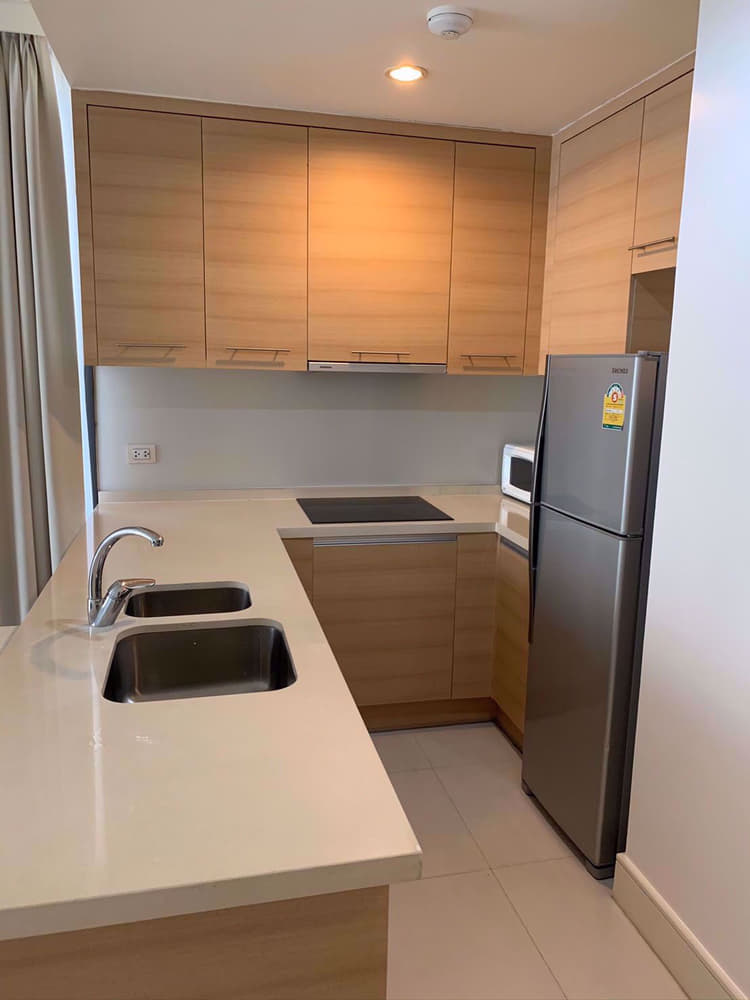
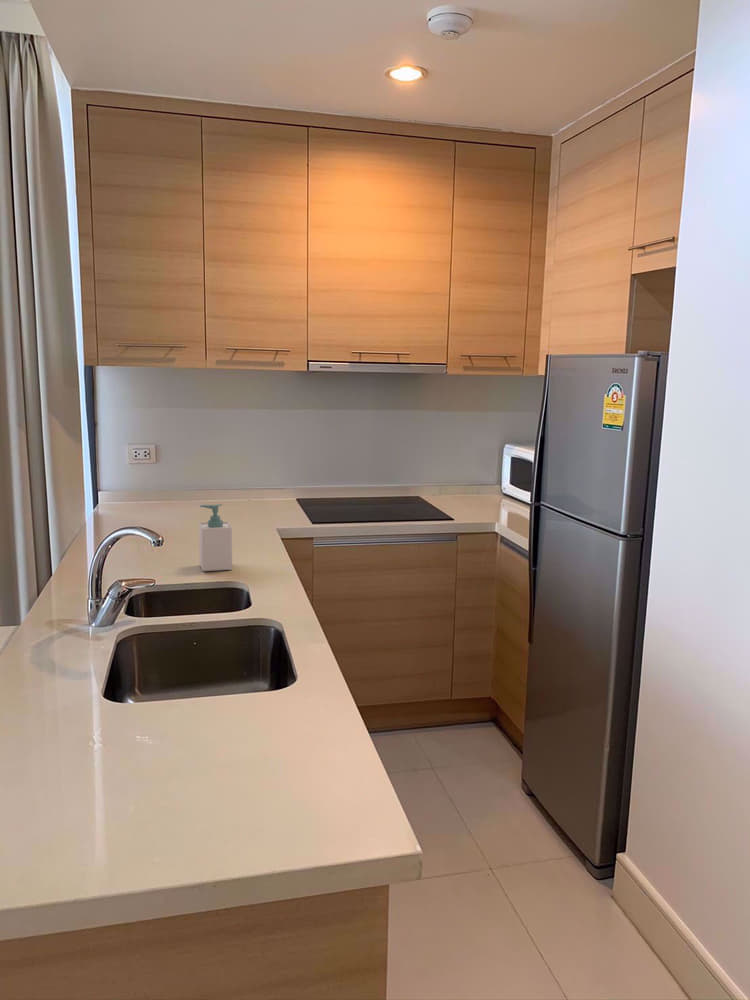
+ soap bottle [198,503,233,572]
